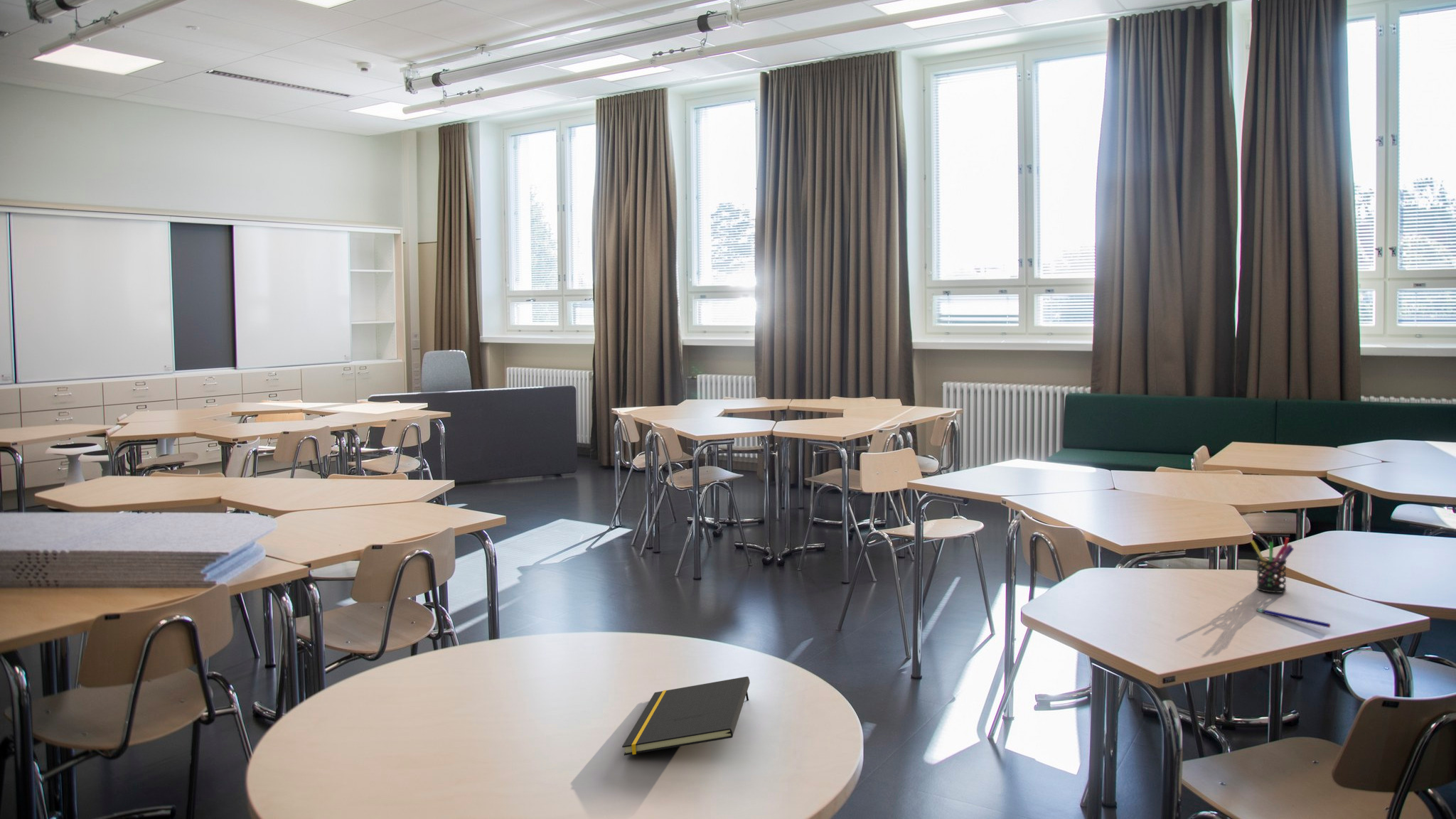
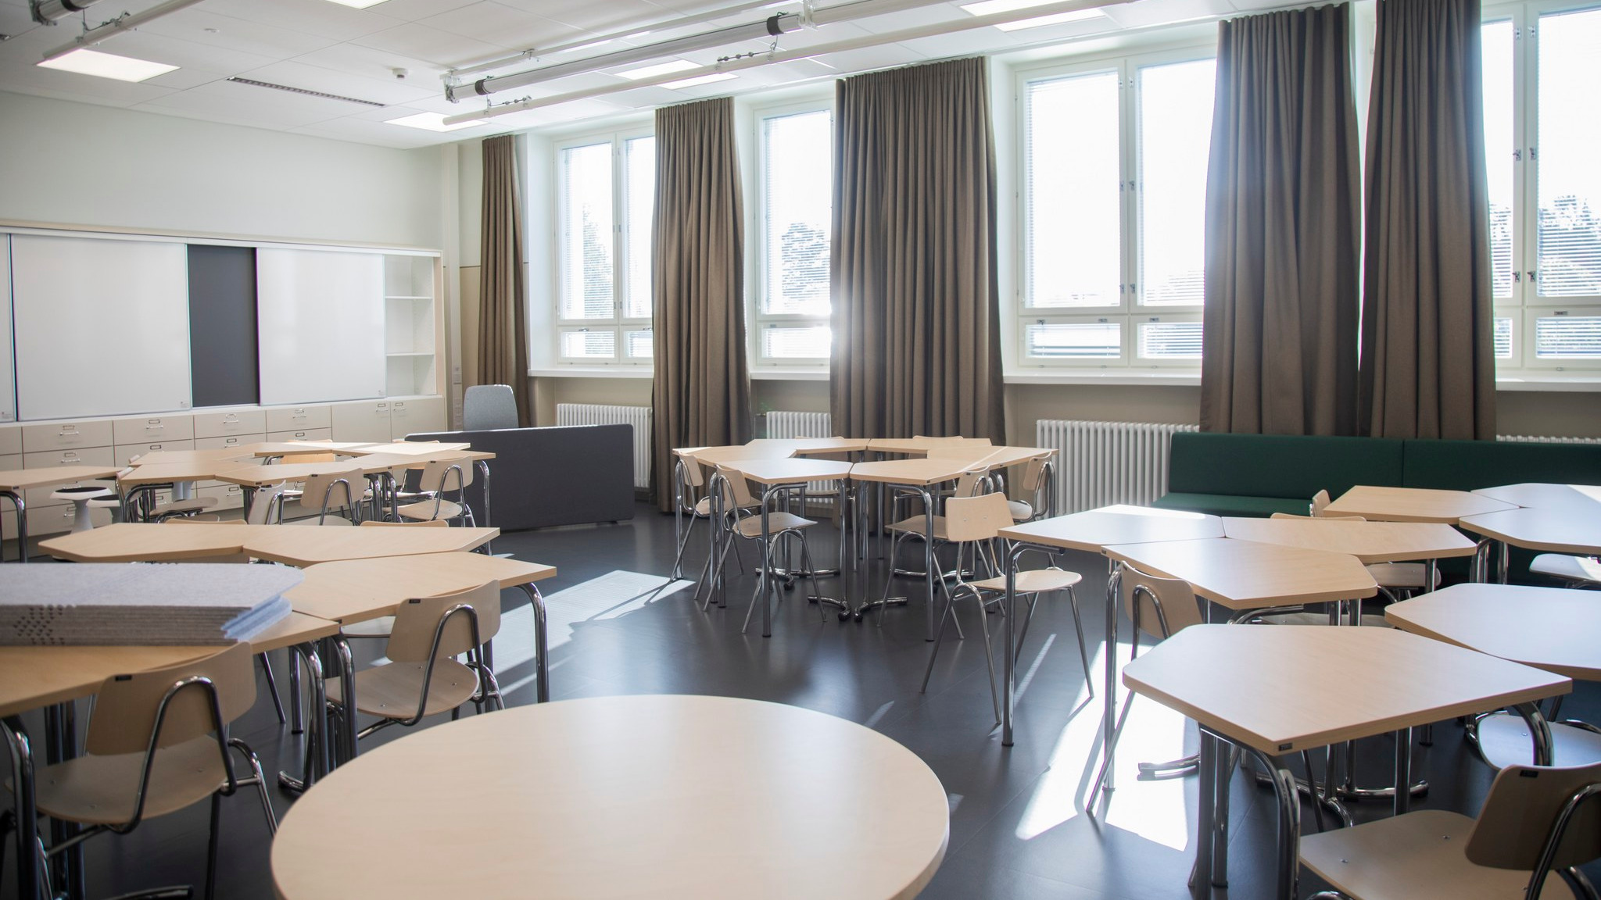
- pen holder [1250,537,1295,594]
- pen [1256,608,1332,628]
- notepad [621,676,751,756]
